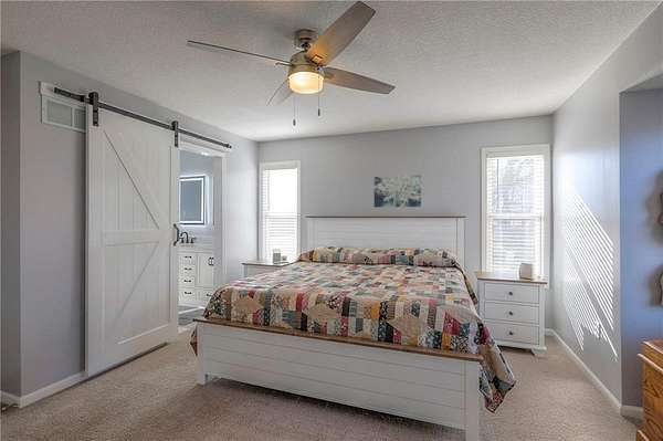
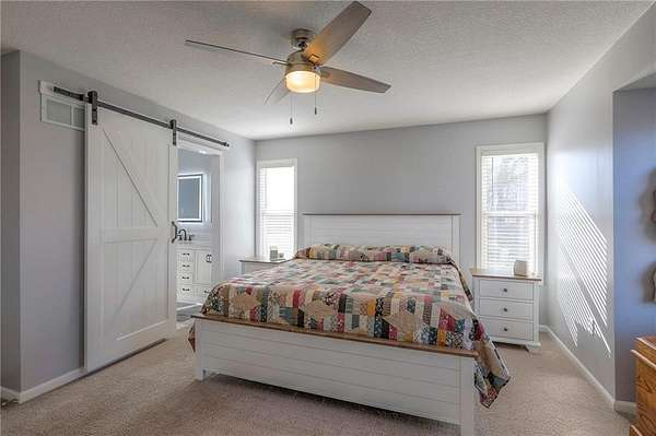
- wall art [373,174,422,208]
